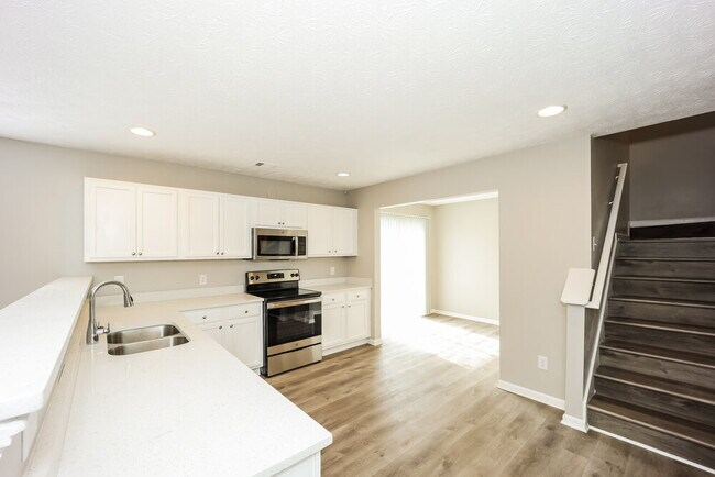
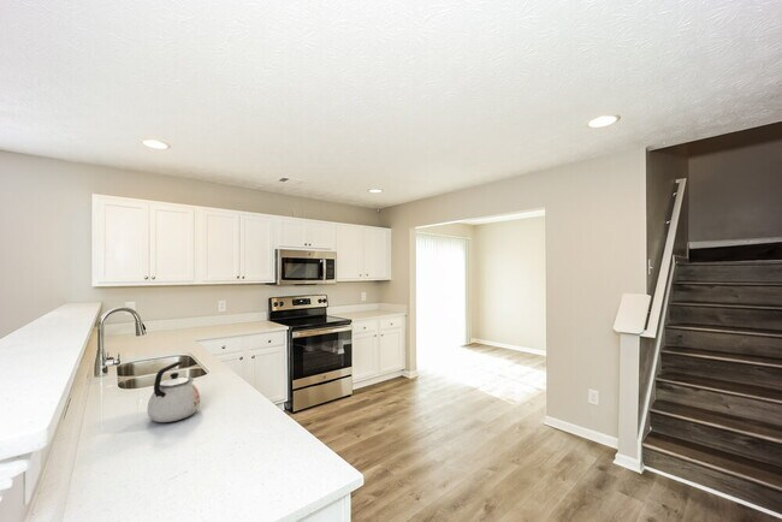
+ kettle [147,361,201,423]
